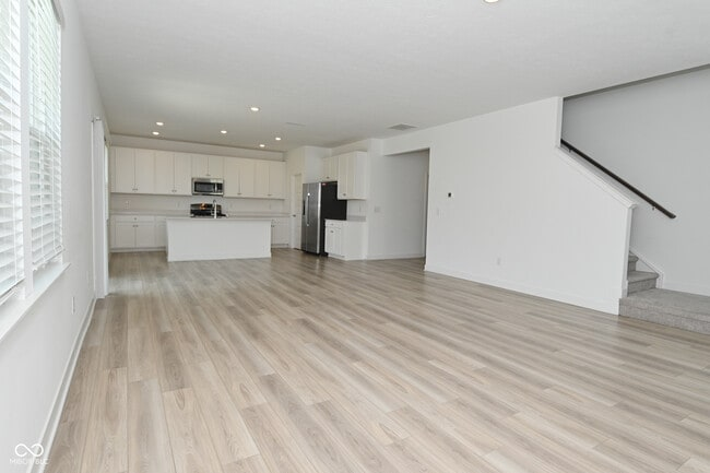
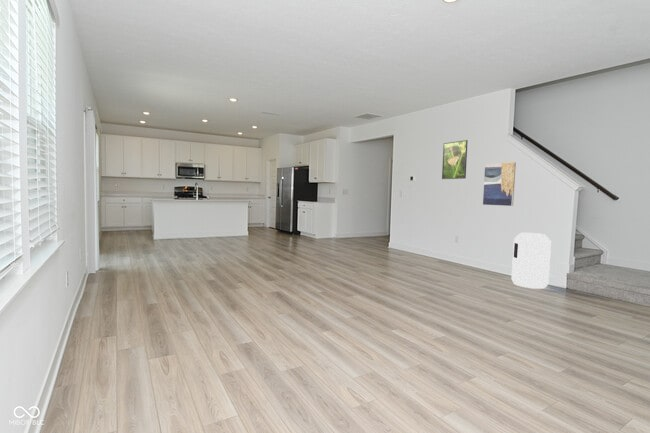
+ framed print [441,139,469,180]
+ air purifier [511,232,552,290]
+ wall art [482,161,517,207]
